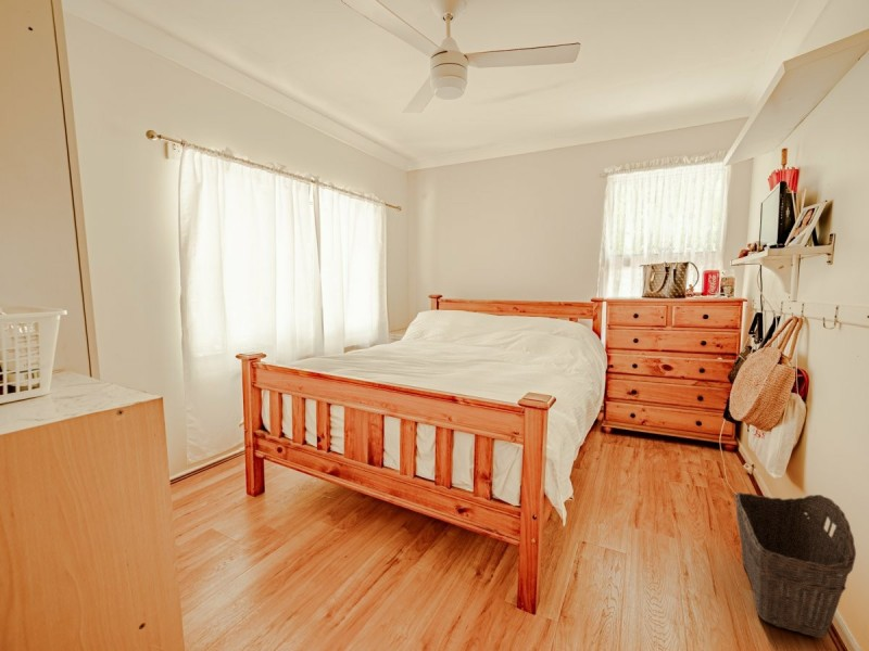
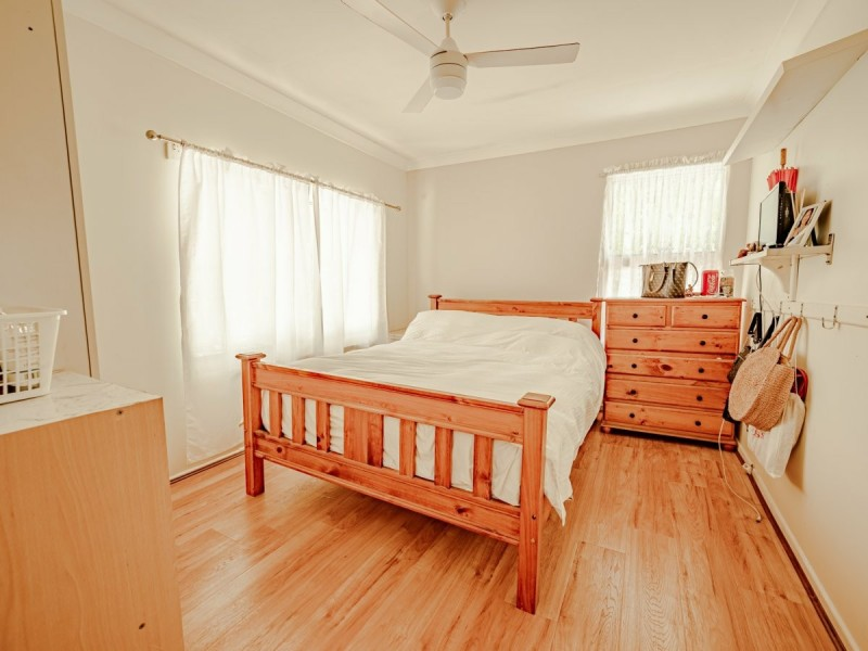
- wicker basket [733,492,857,639]
